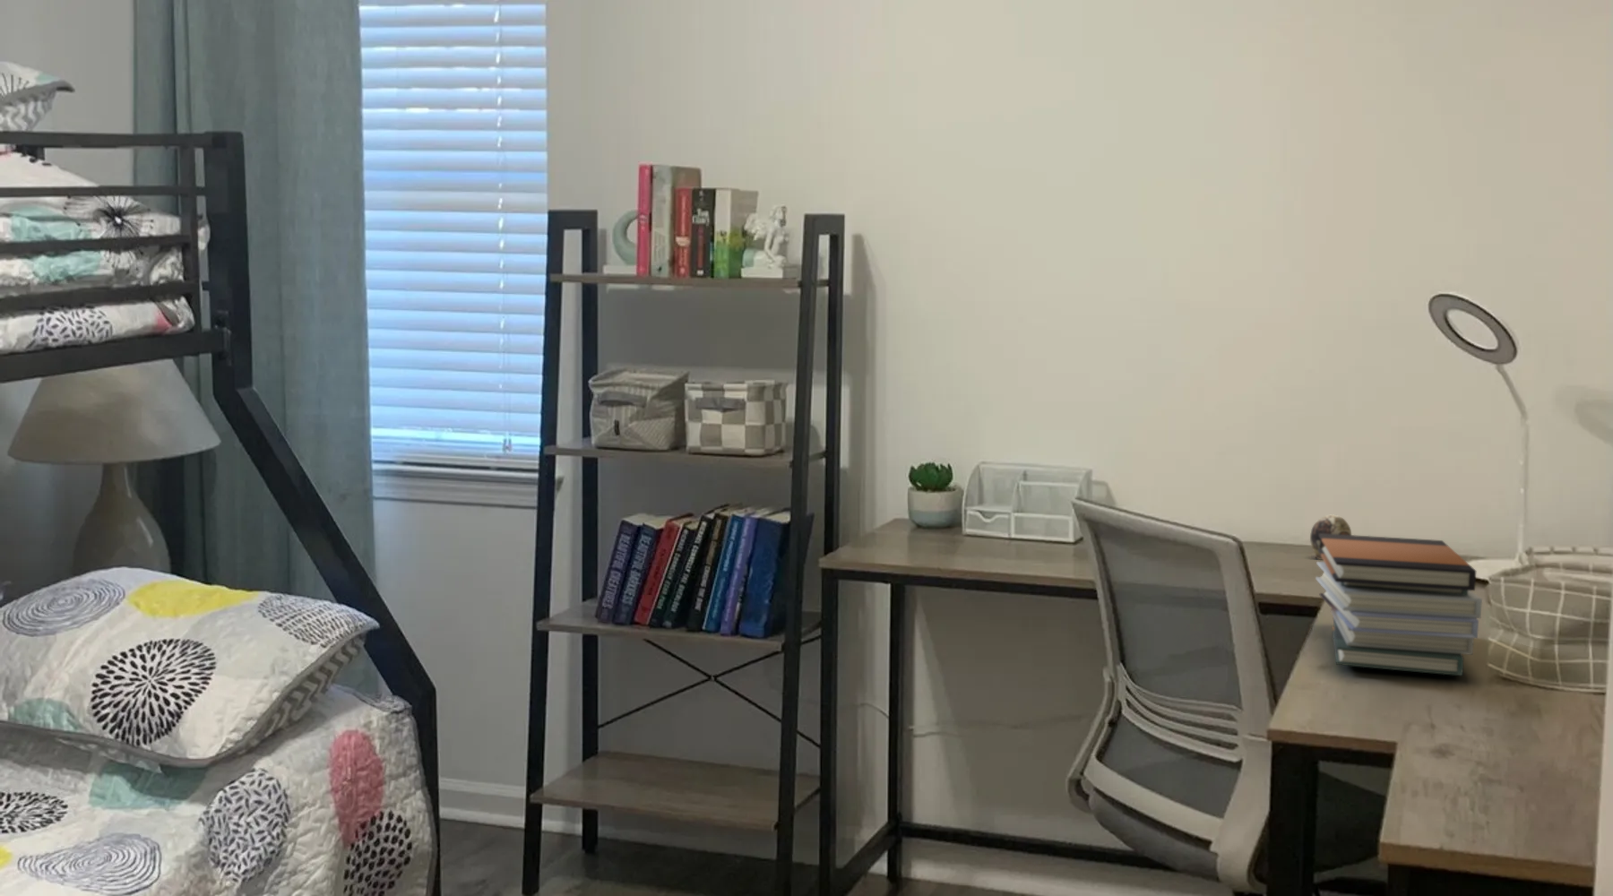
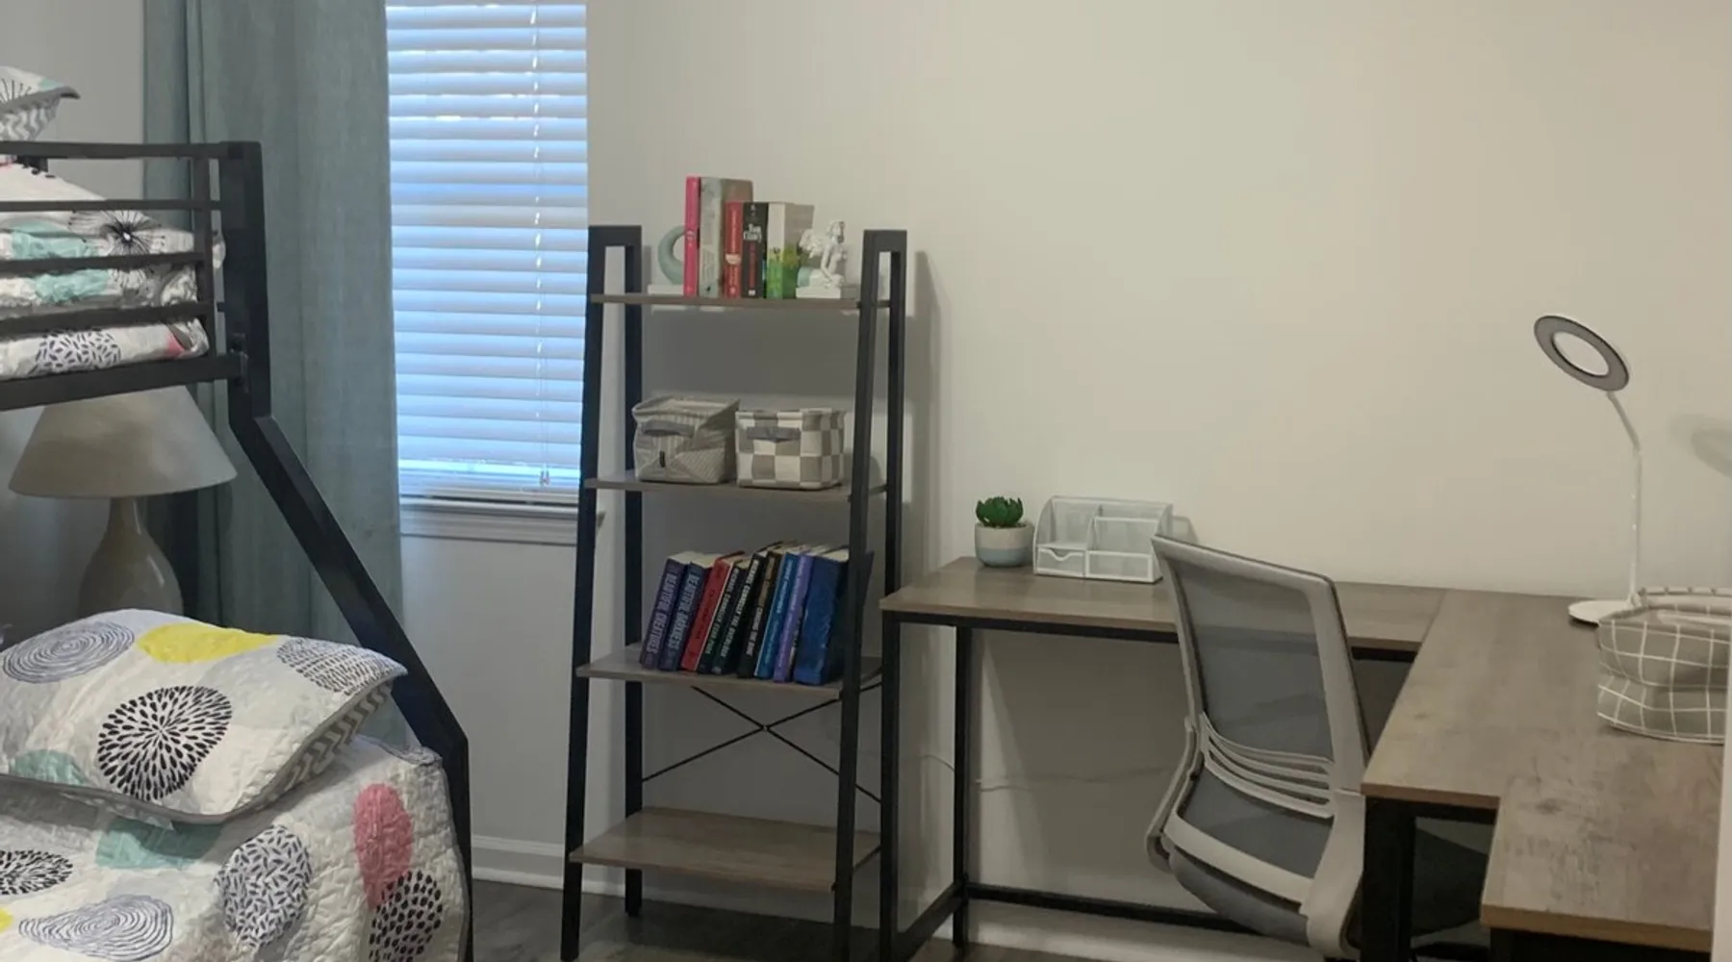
- book stack [1315,533,1483,676]
- decorative egg [1310,513,1353,561]
